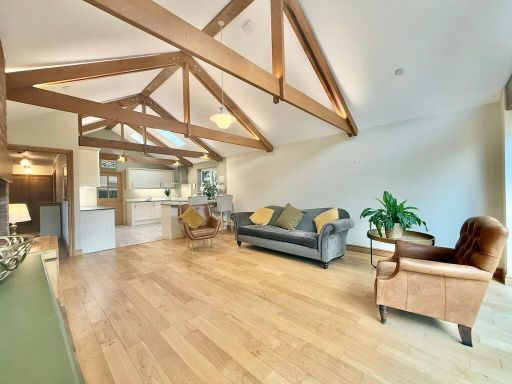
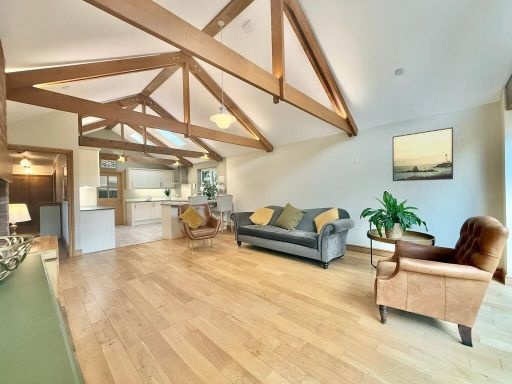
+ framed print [392,126,454,182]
